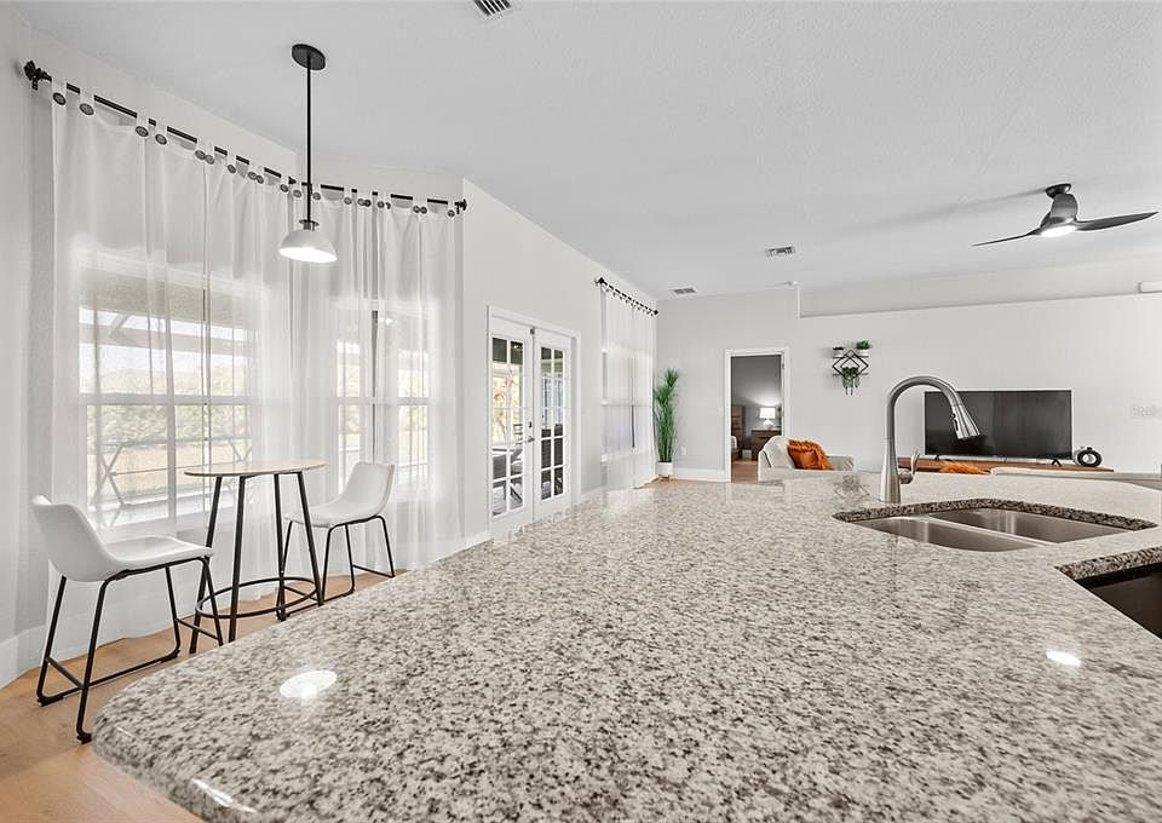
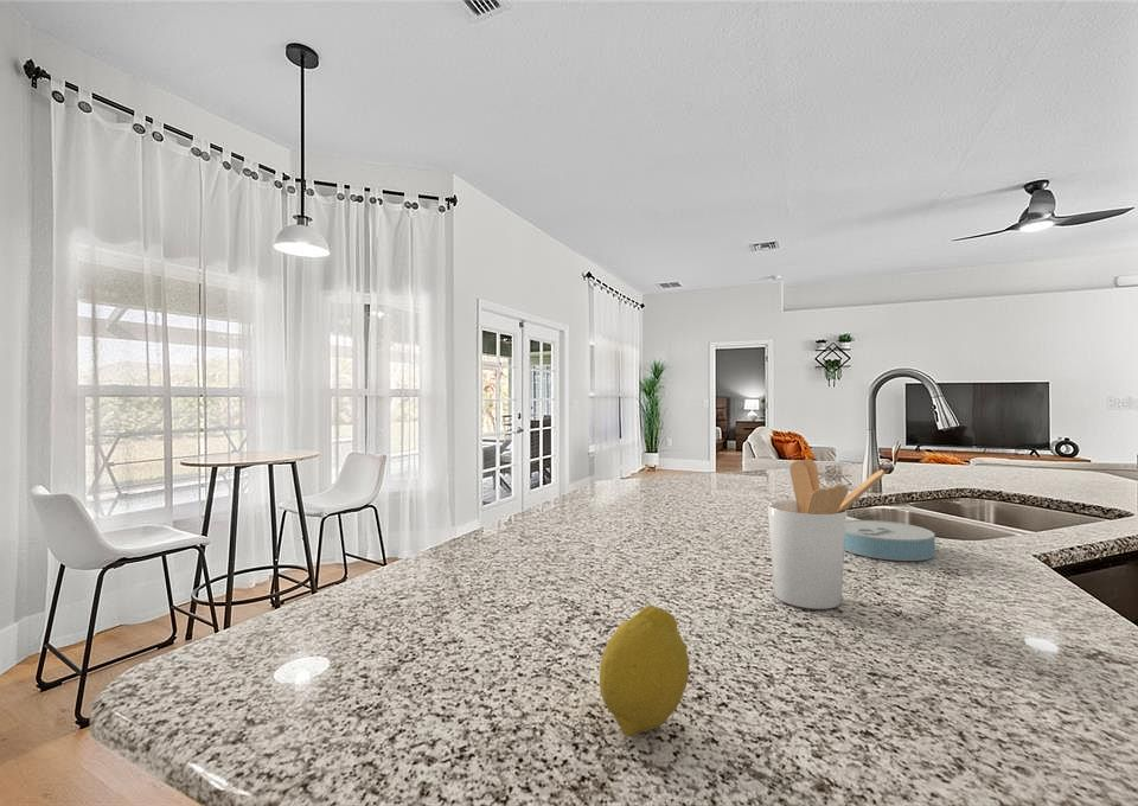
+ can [844,519,936,562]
+ utensil holder [767,458,887,610]
+ fruit [599,604,690,738]
